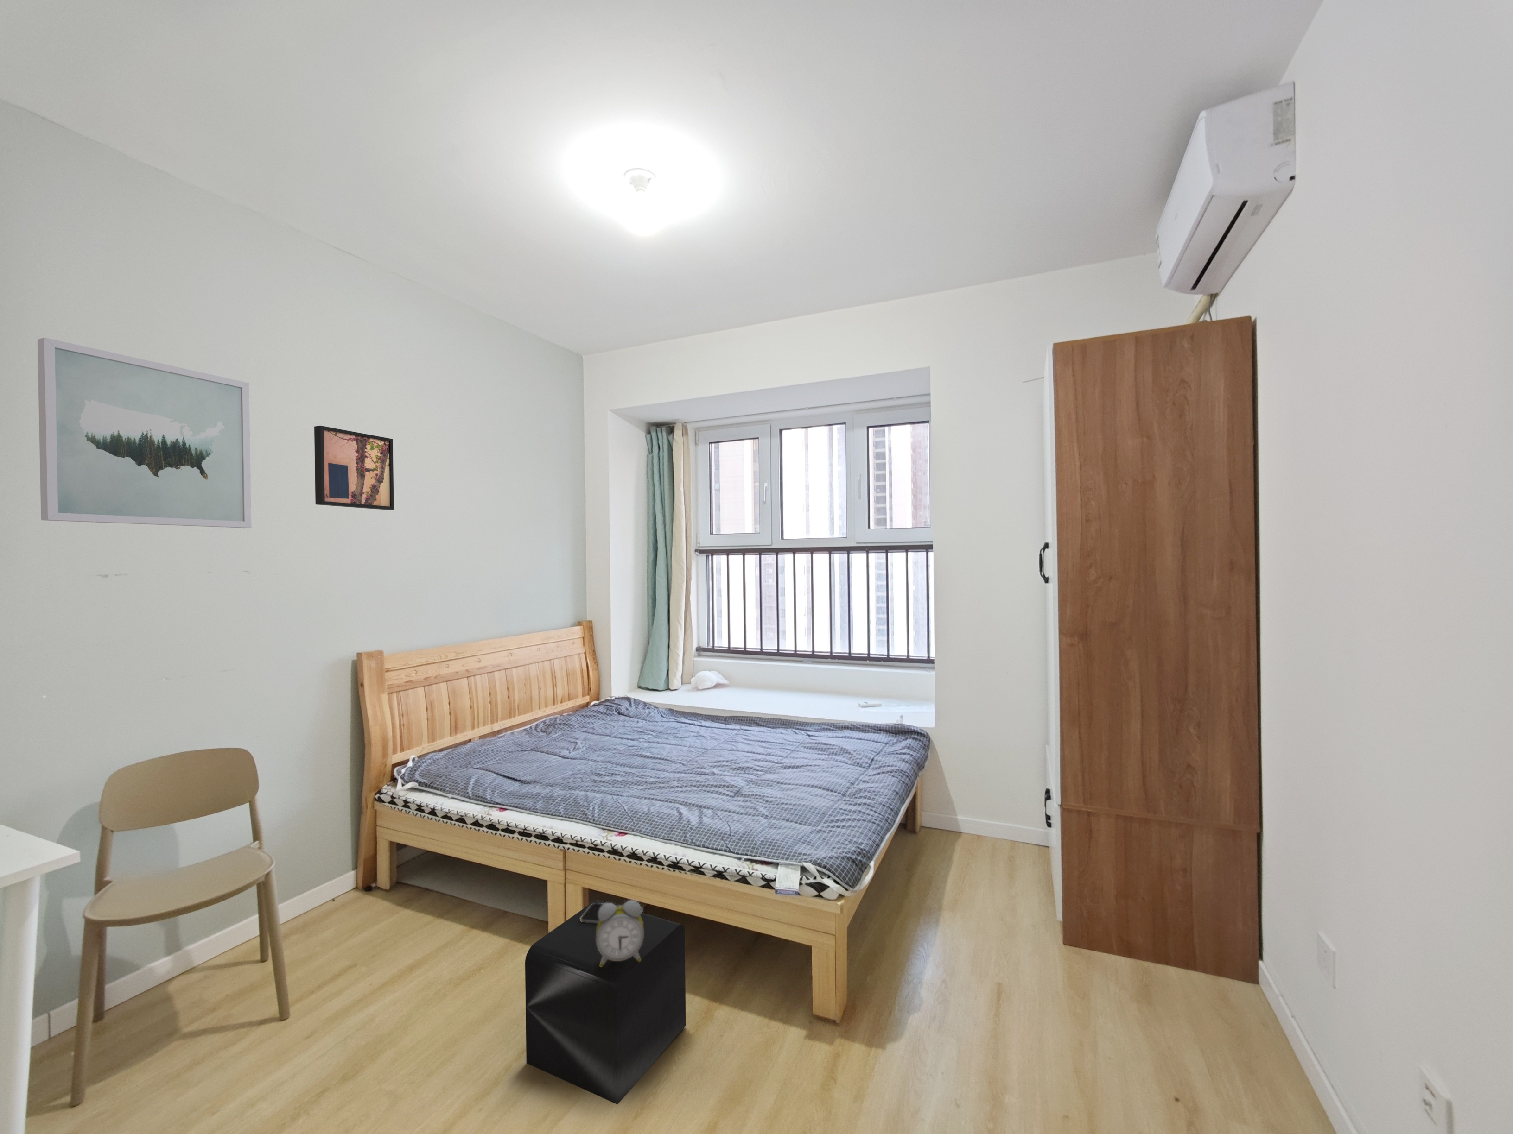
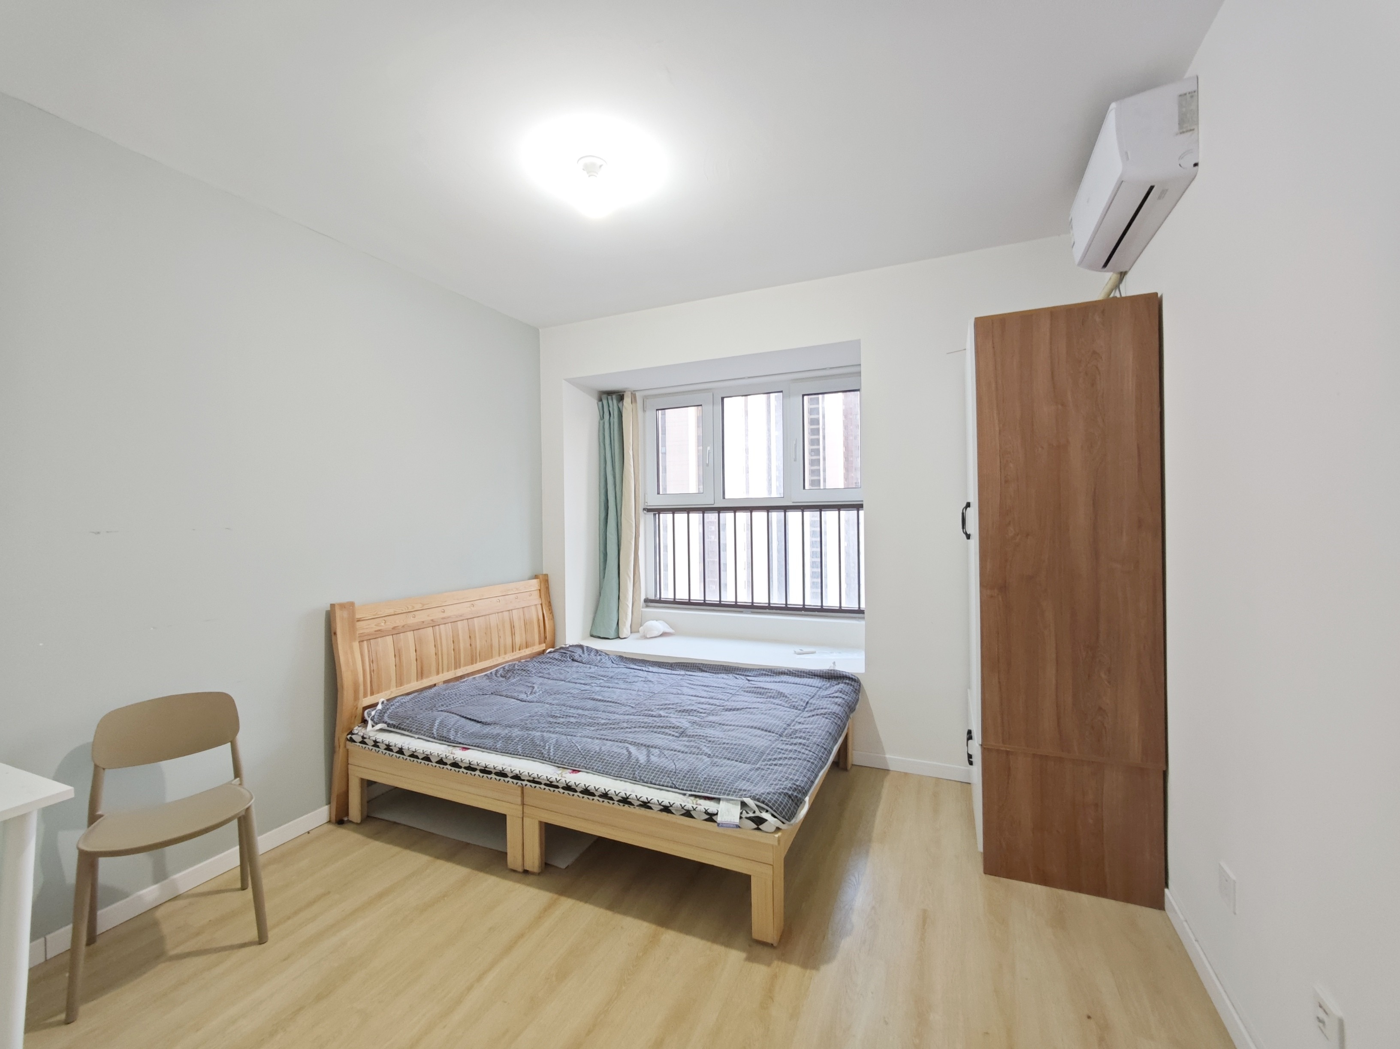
- speaker [524,899,686,1104]
- wall art [37,337,251,529]
- alarm clock [596,899,643,967]
- wall art [313,425,394,511]
- phone [580,903,643,923]
